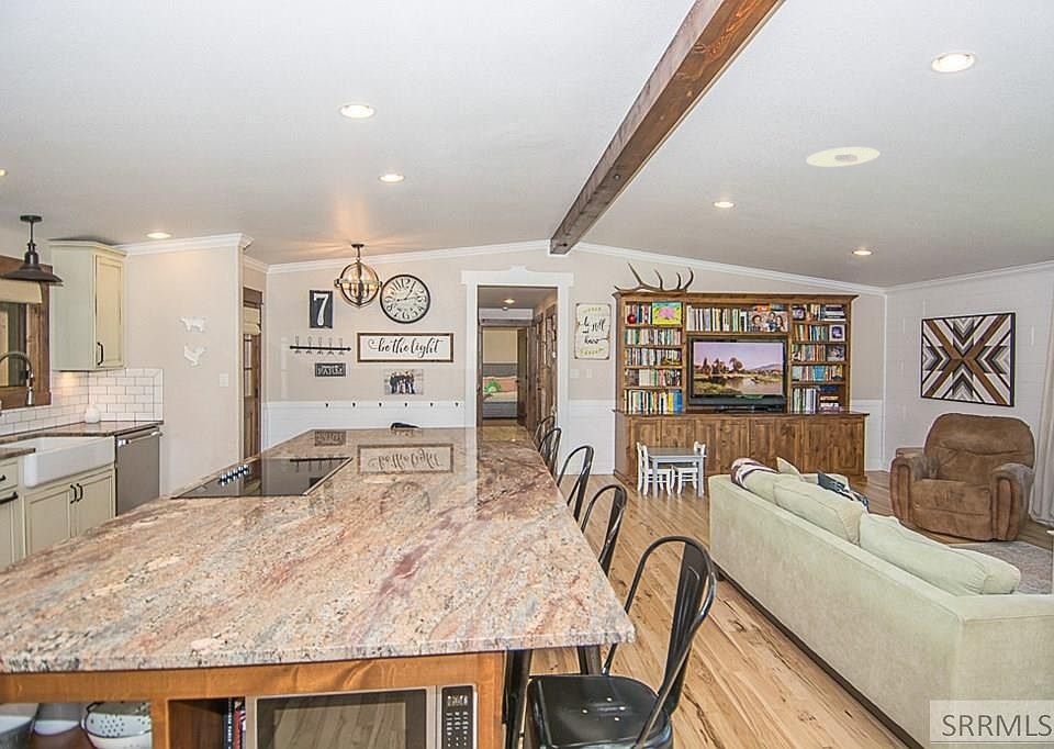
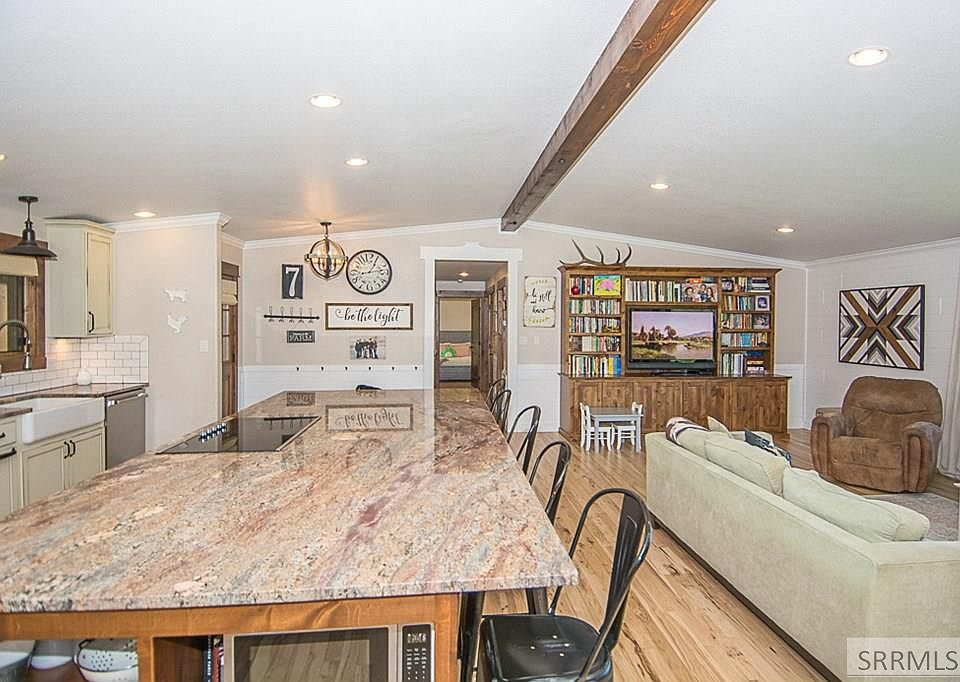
- recessed light [805,146,881,168]
